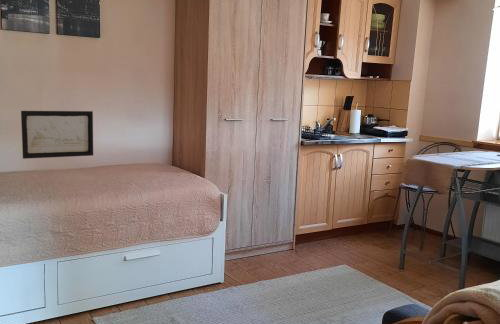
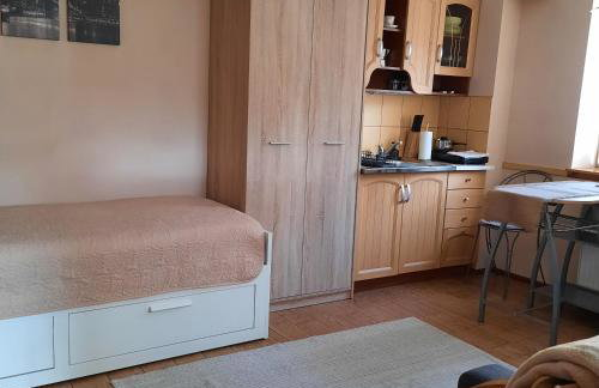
- wall art [20,110,94,160]
